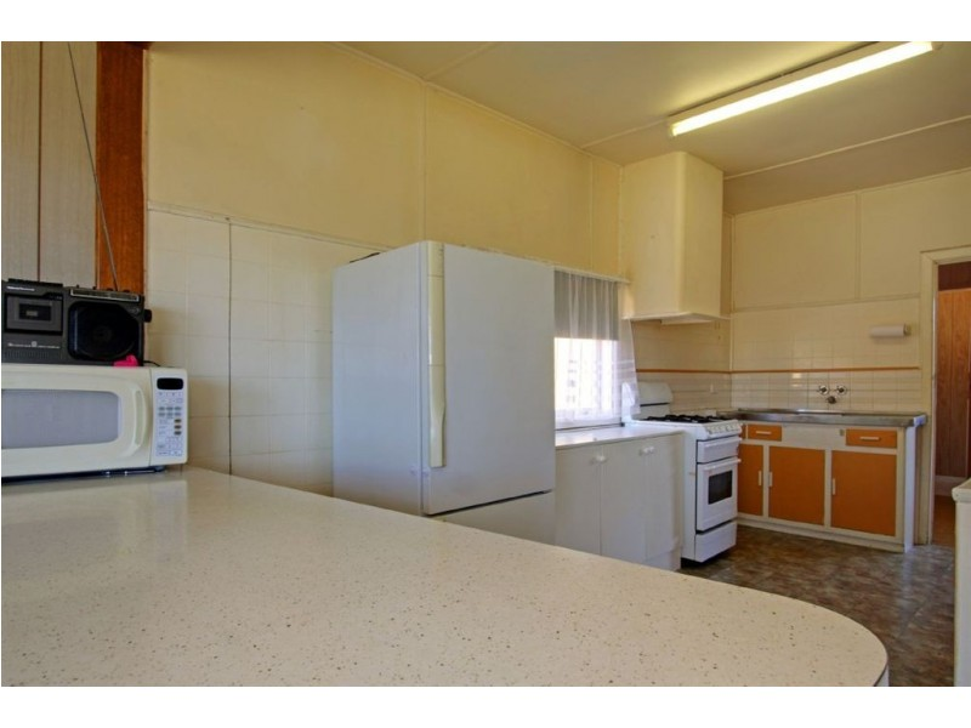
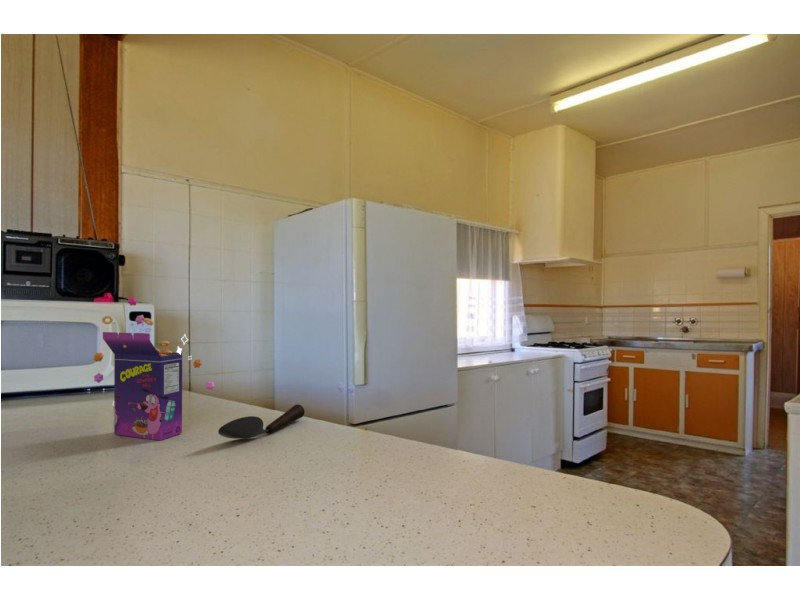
+ spoon [217,403,306,440]
+ cereal box [92,296,215,441]
